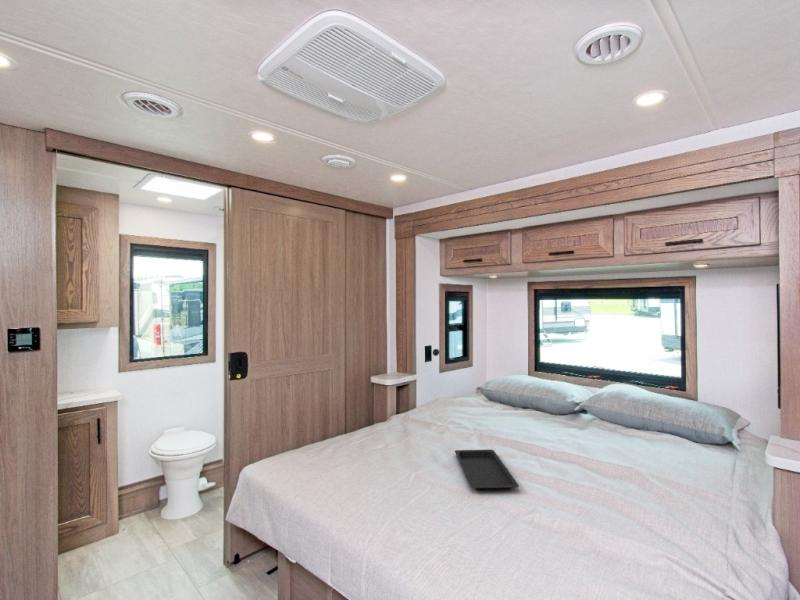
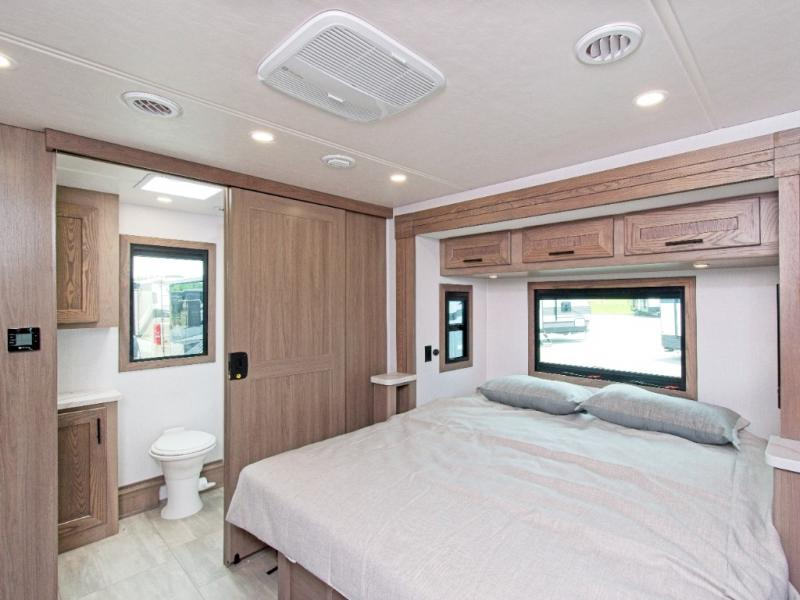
- serving tray [454,449,520,491]
